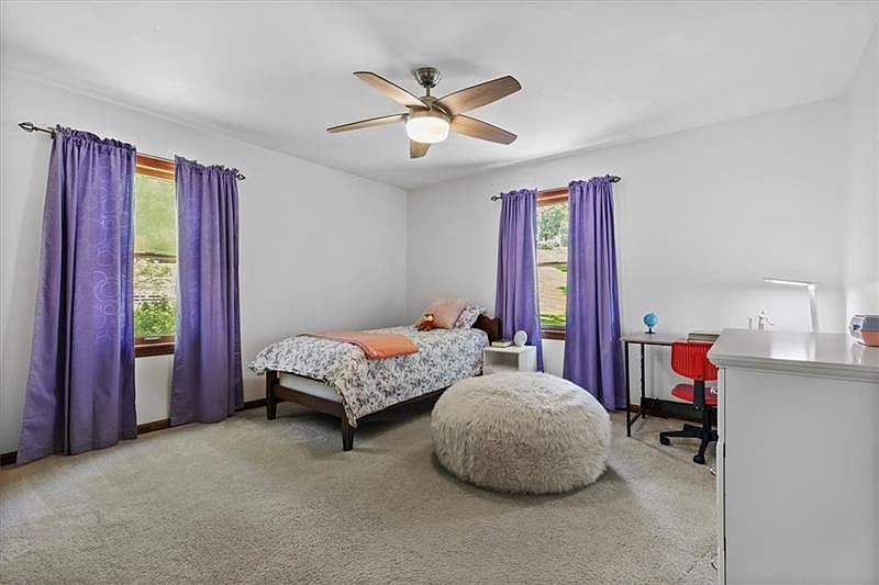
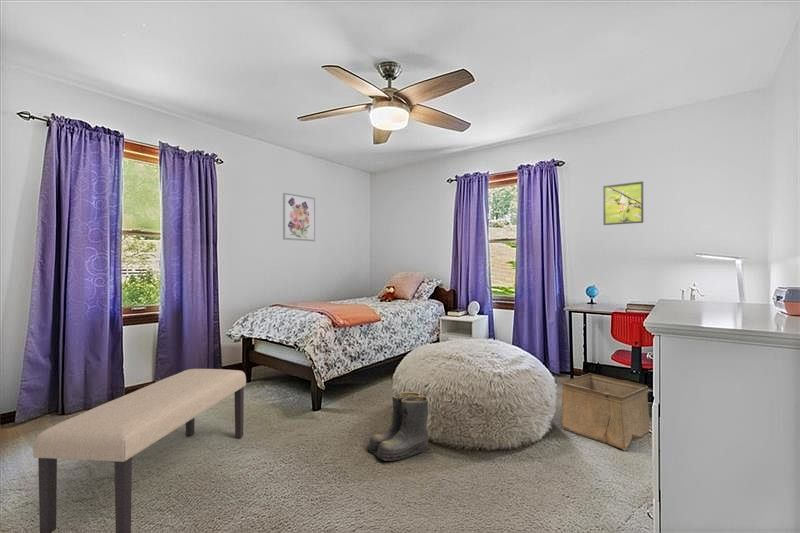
+ boots [366,391,430,462]
+ bench [32,368,247,533]
+ storage bin [560,372,651,452]
+ wall art [282,192,316,242]
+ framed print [602,180,644,226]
